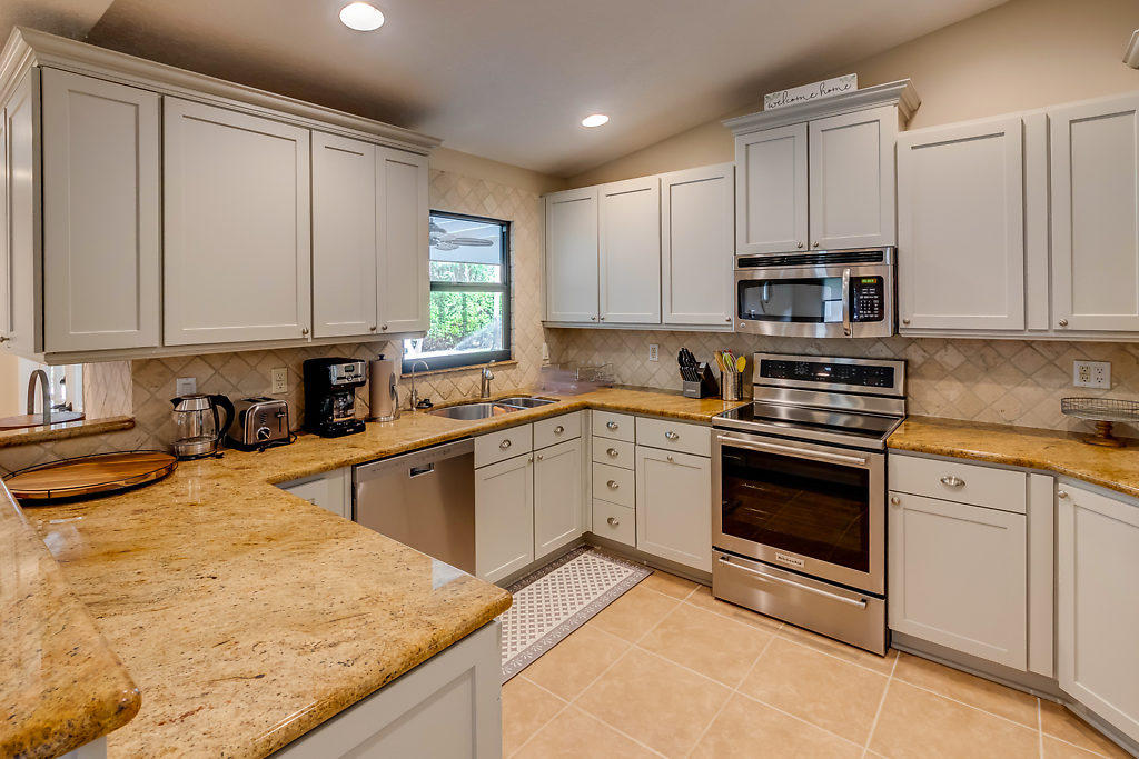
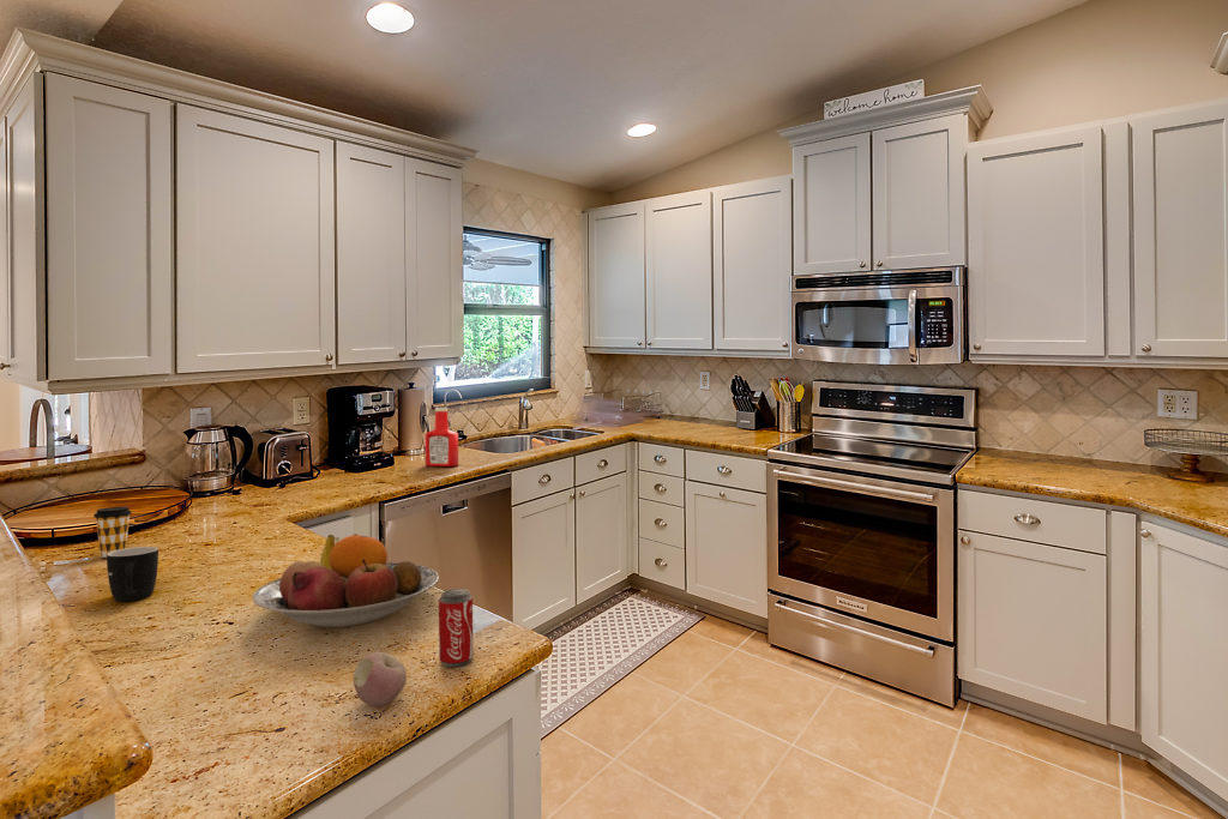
+ mug [106,546,159,603]
+ fruit bowl [252,534,440,628]
+ fruit [353,651,408,707]
+ coffee cup [92,506,133,559]
+ soap bottle [425,407,459,468]
+ beverage can [438,588,474,668]
